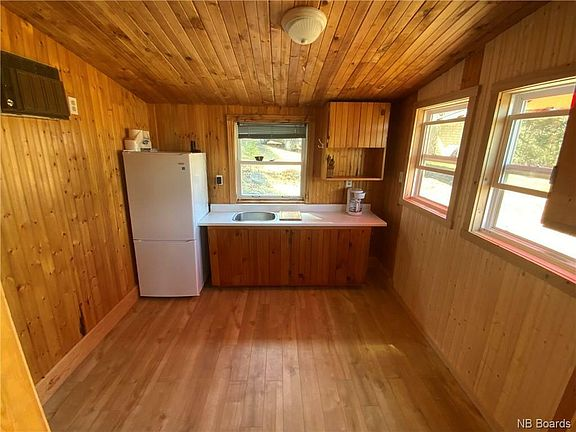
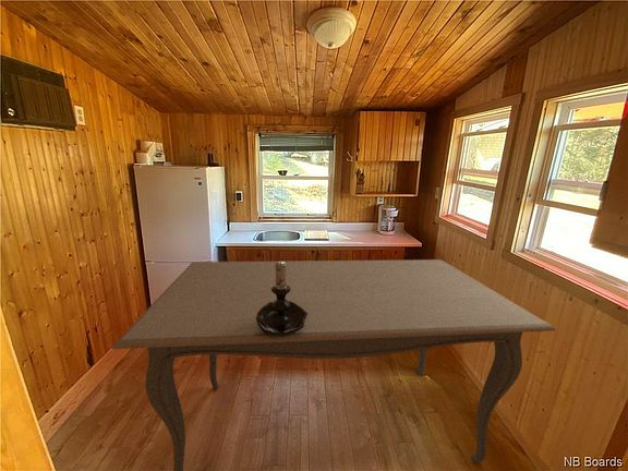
+ candle holder [256,258,309,337]
+ dining table [111,258,556,471]
